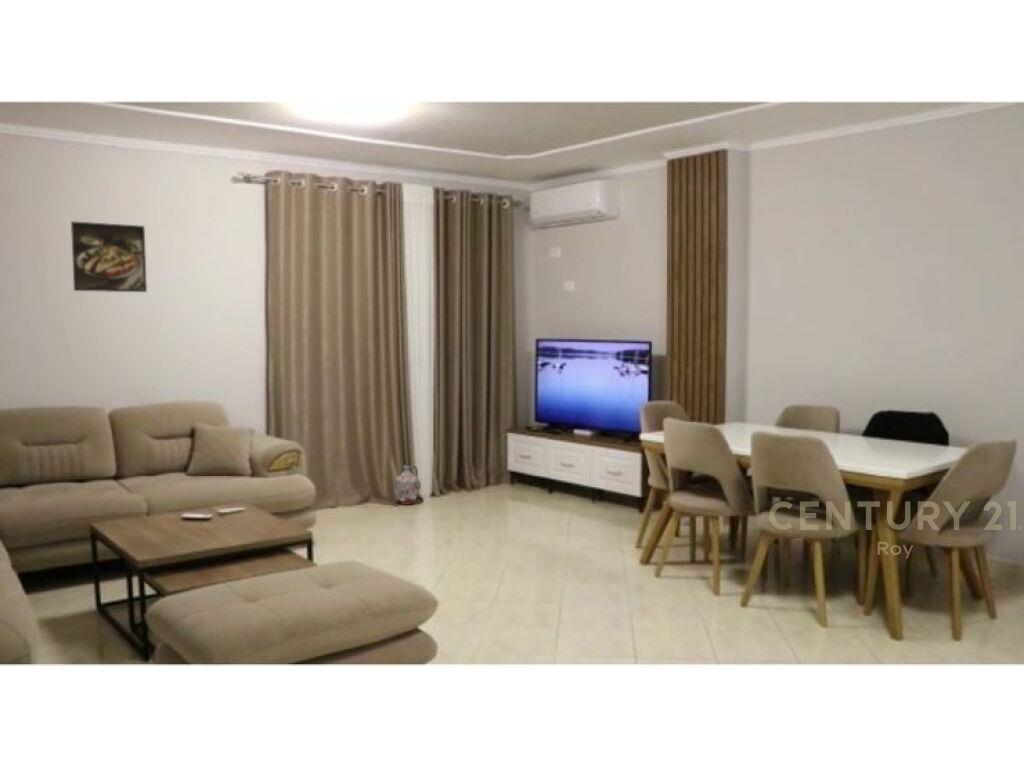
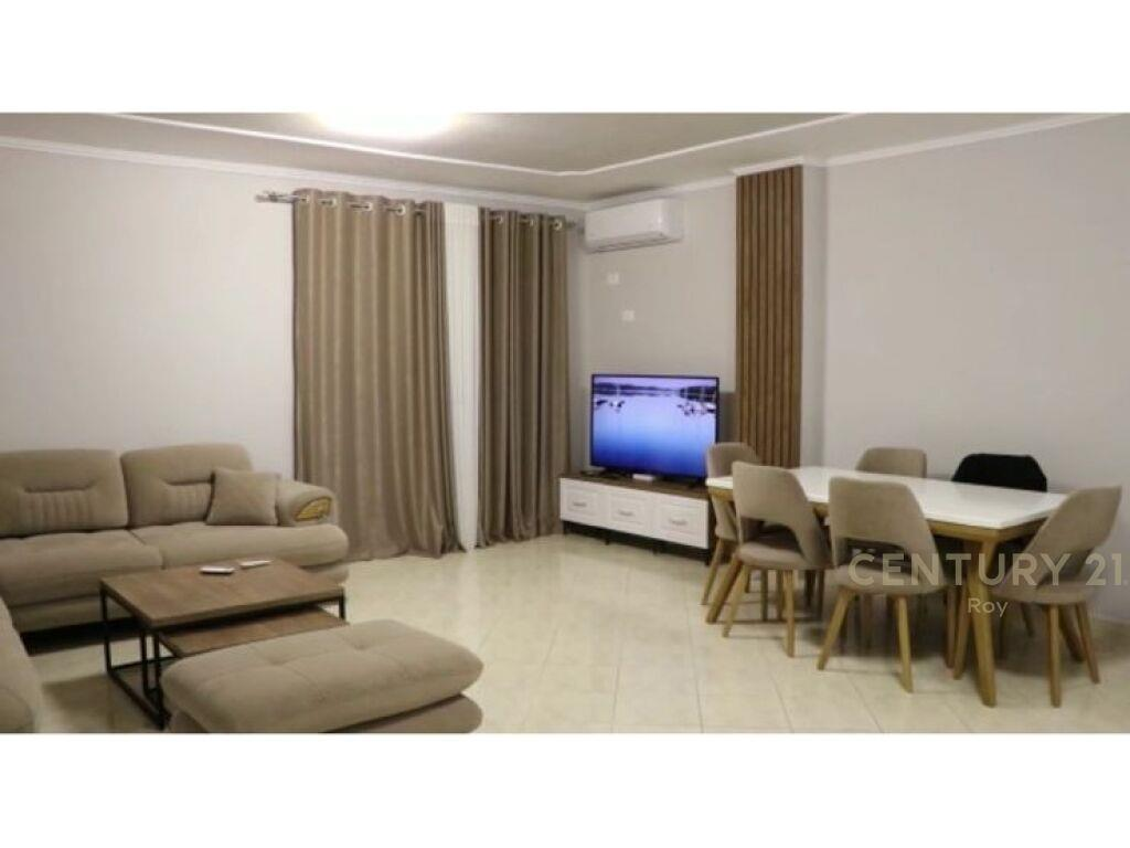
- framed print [70,220,148,293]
- ceramic jug [392,463,422,506]
